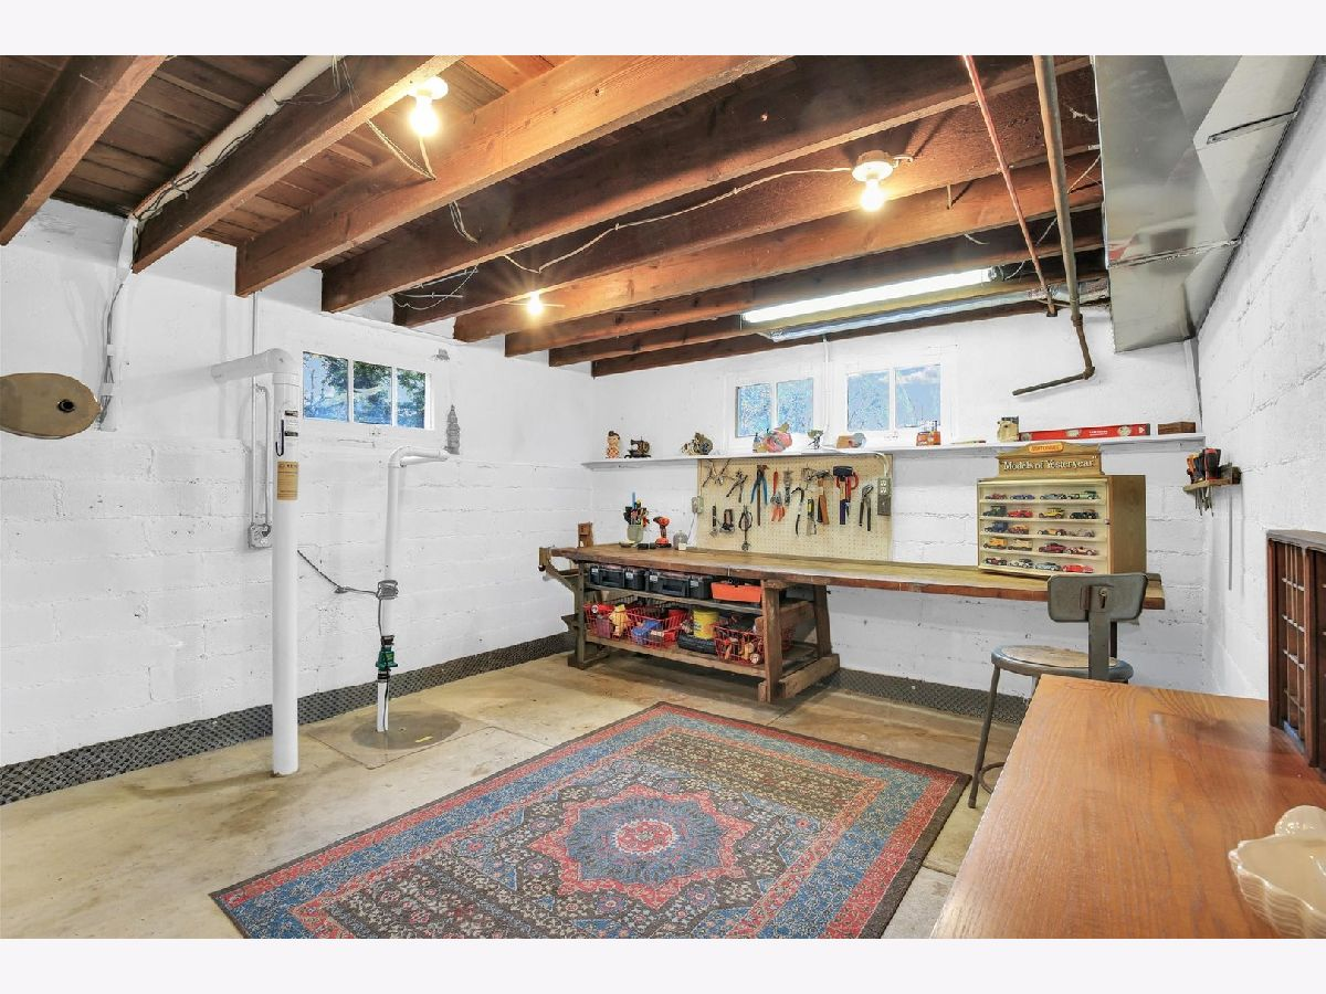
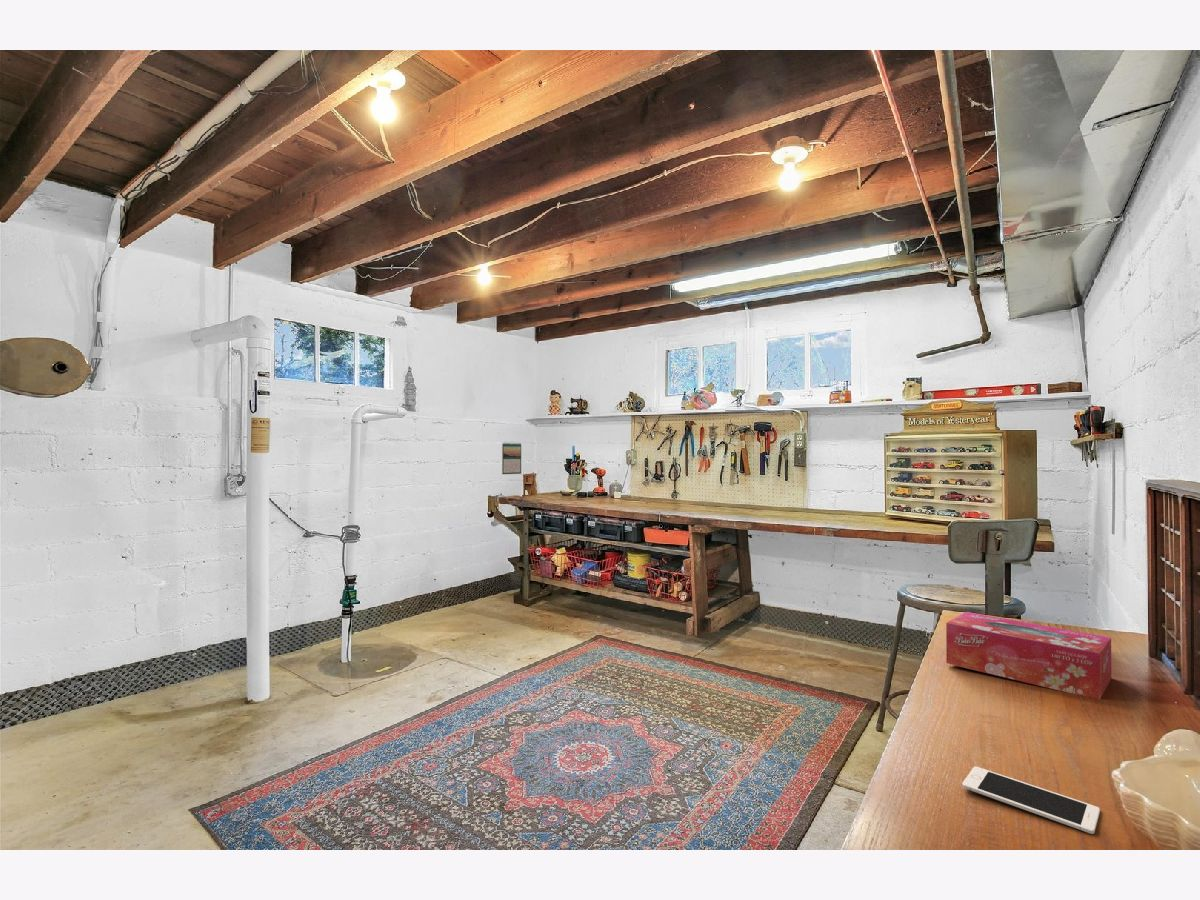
+ cell phone [961,766,1101,835]
+ tissue box [945,611,1112,700]
+ calendar [501,442,522,475]
